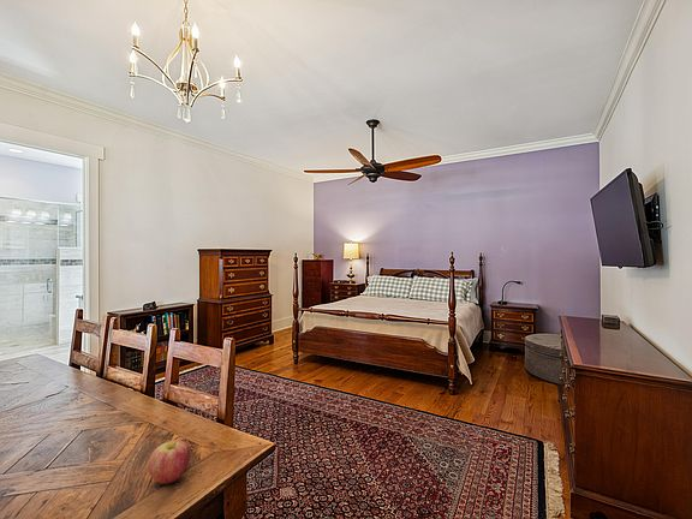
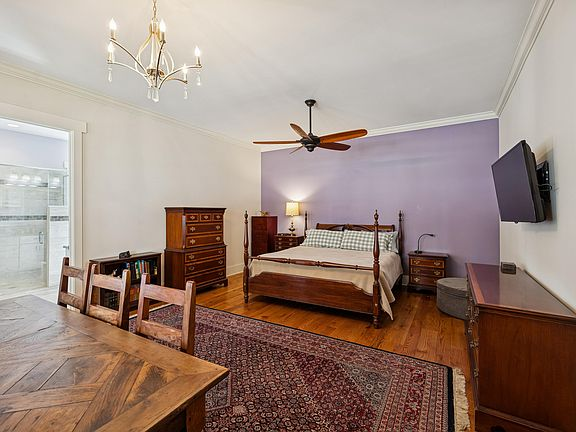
- apple [148,440,191,485]
